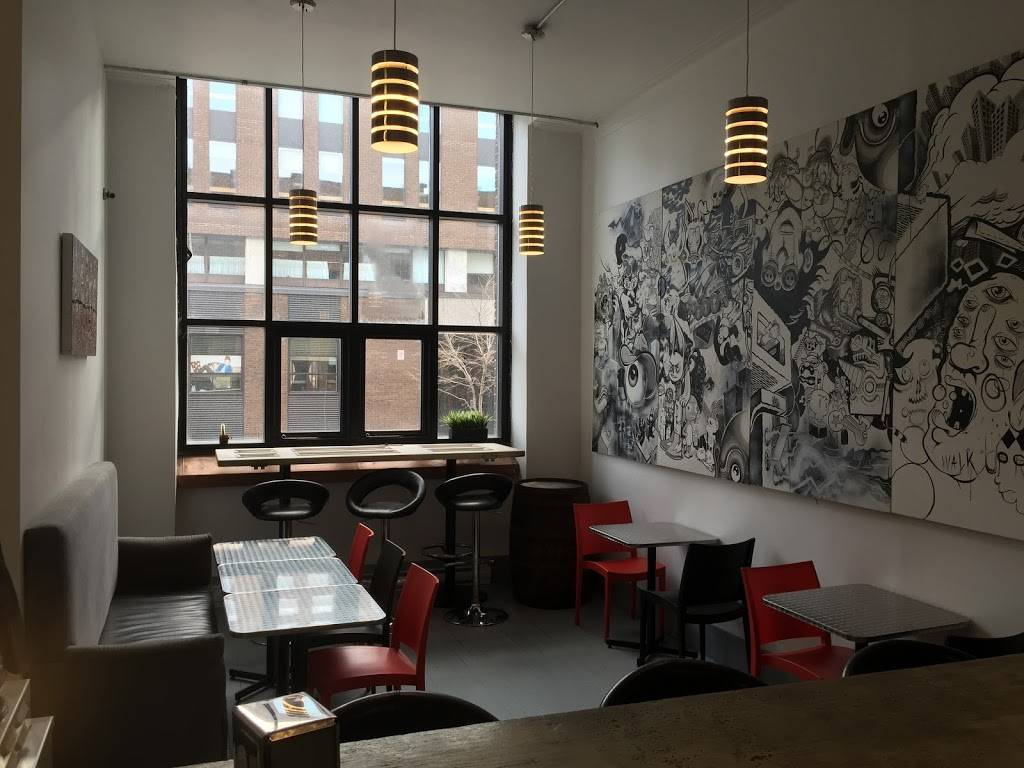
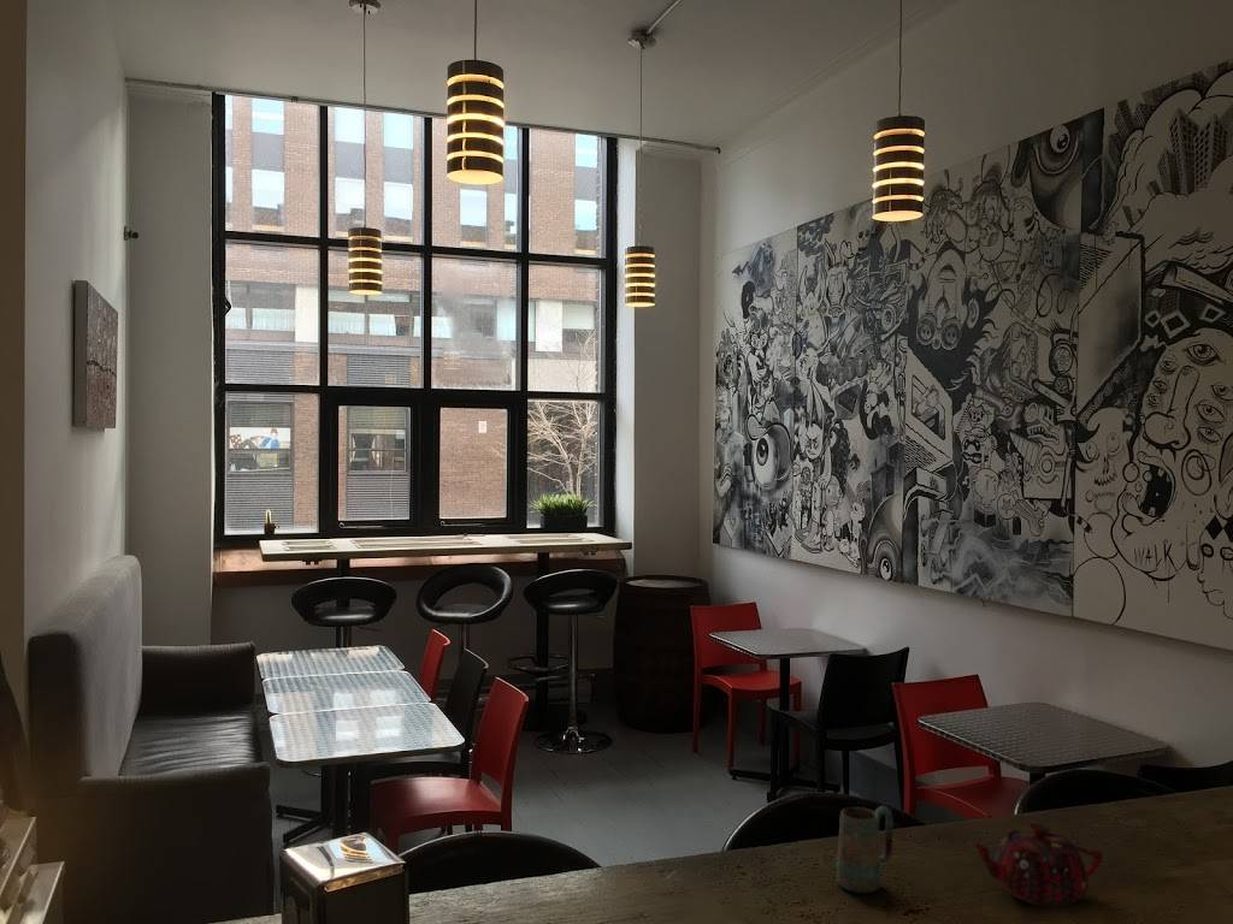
+ teapot [969,819,1104,908]
+ mug [836,805,895,894]
